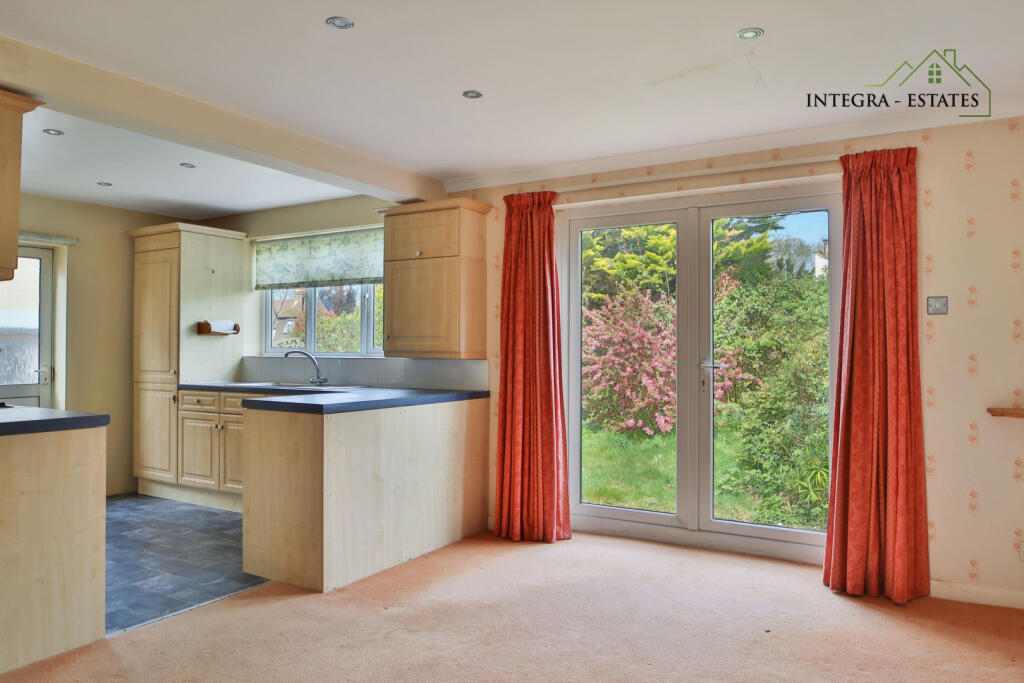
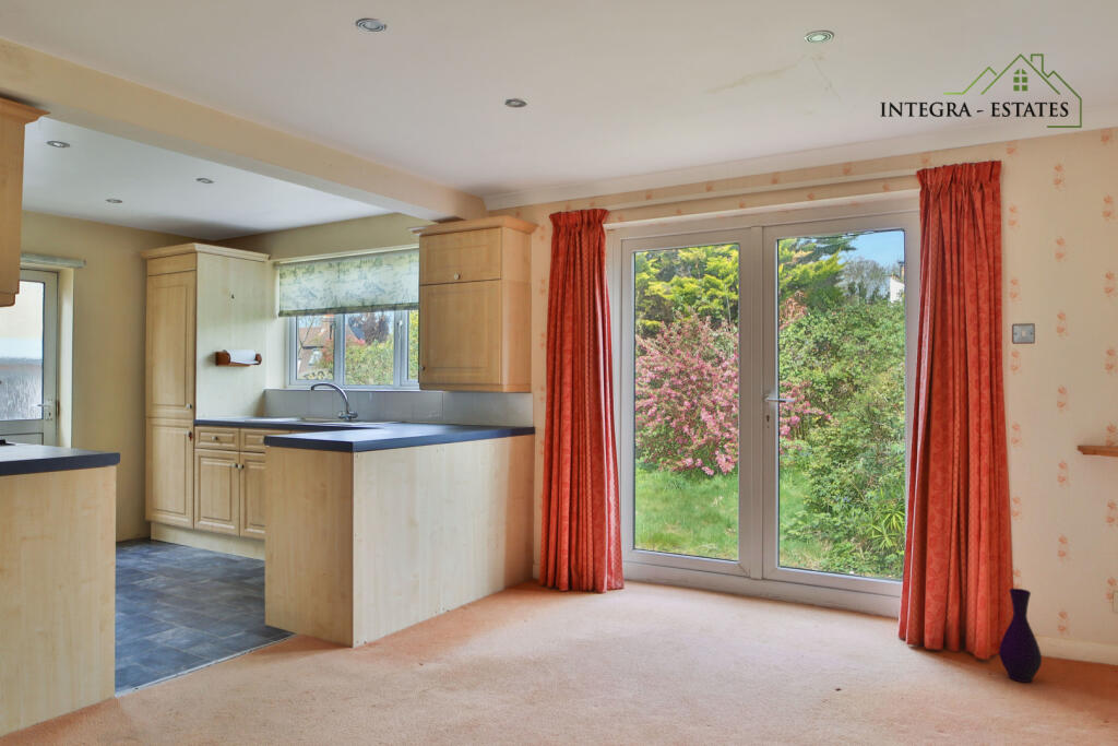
+ vase [998,588,1043,684]
